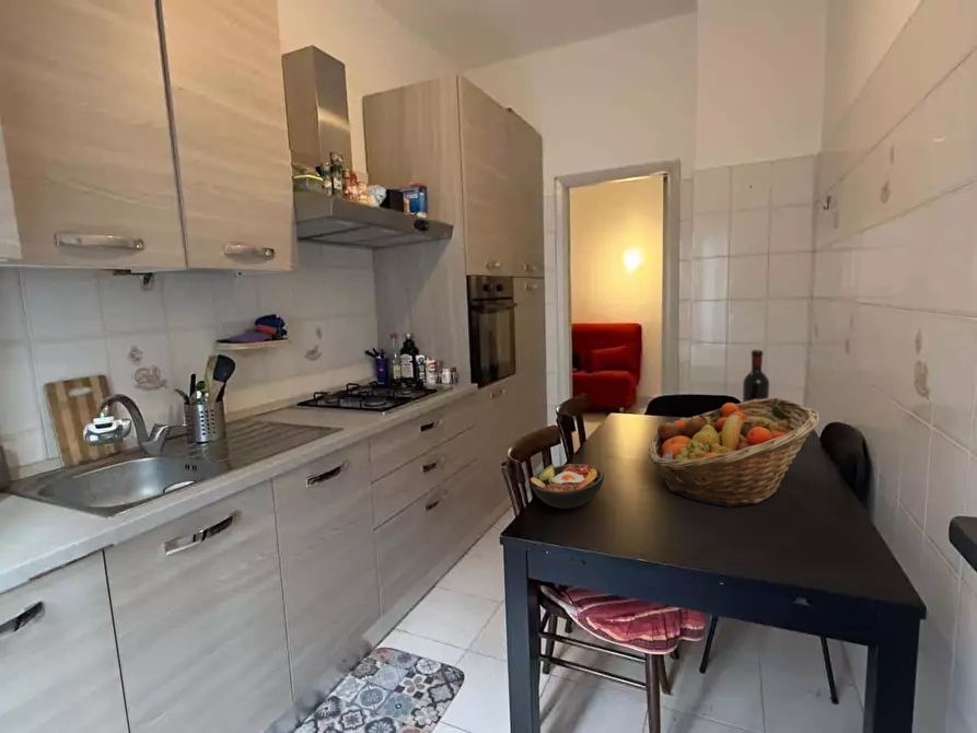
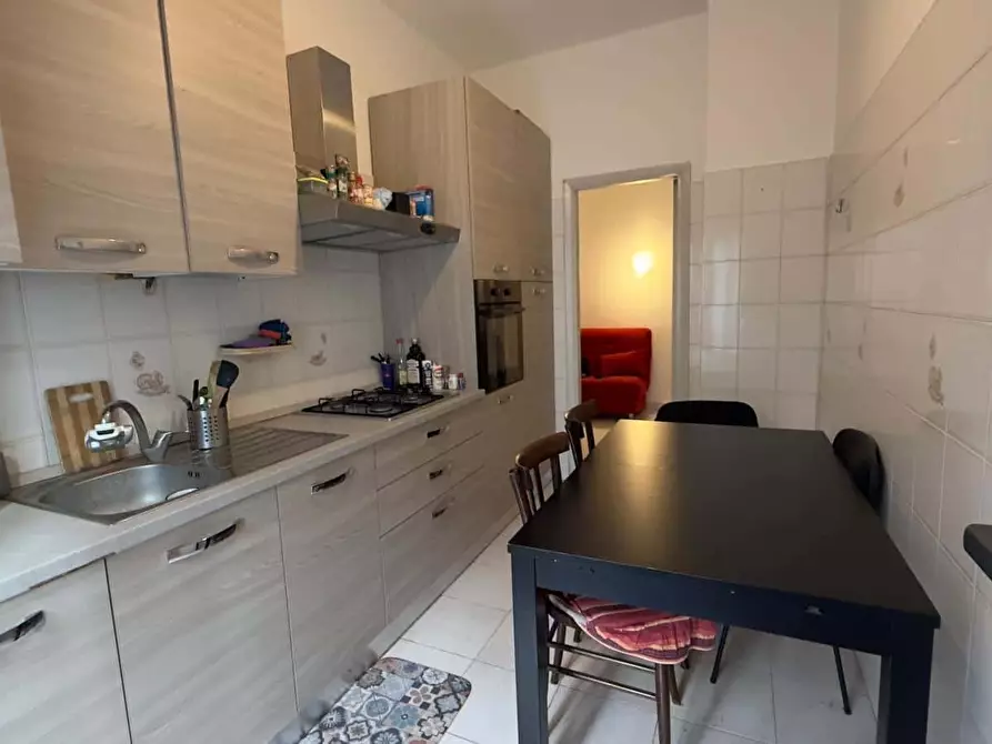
- wine bottle [742,349,770,403]
- fruit basket [648,397,822,509]
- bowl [530,463,605,510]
